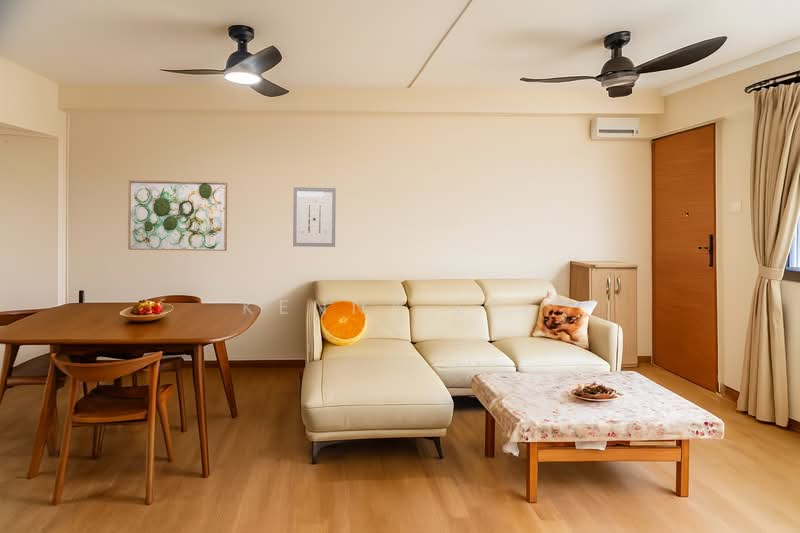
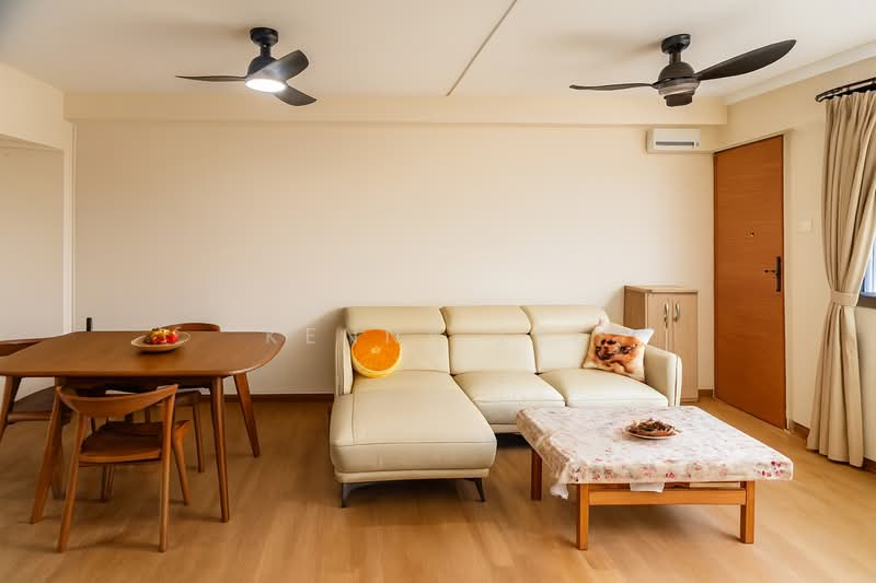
- wall art [127,179,228,252]
- wall art [292,186,337,248]
